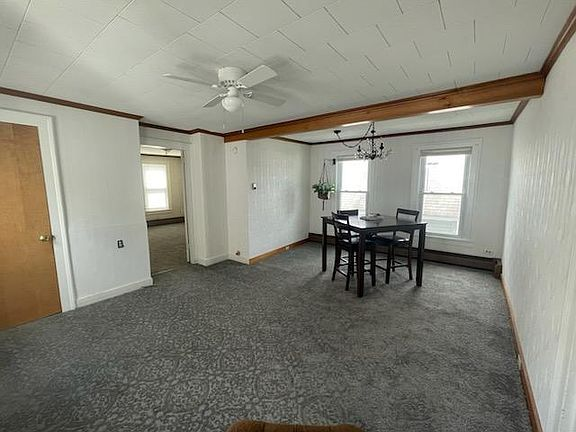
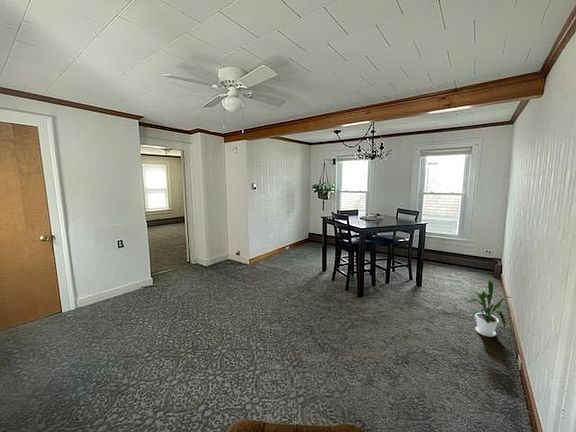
+ house plant [463,279,514,338]
